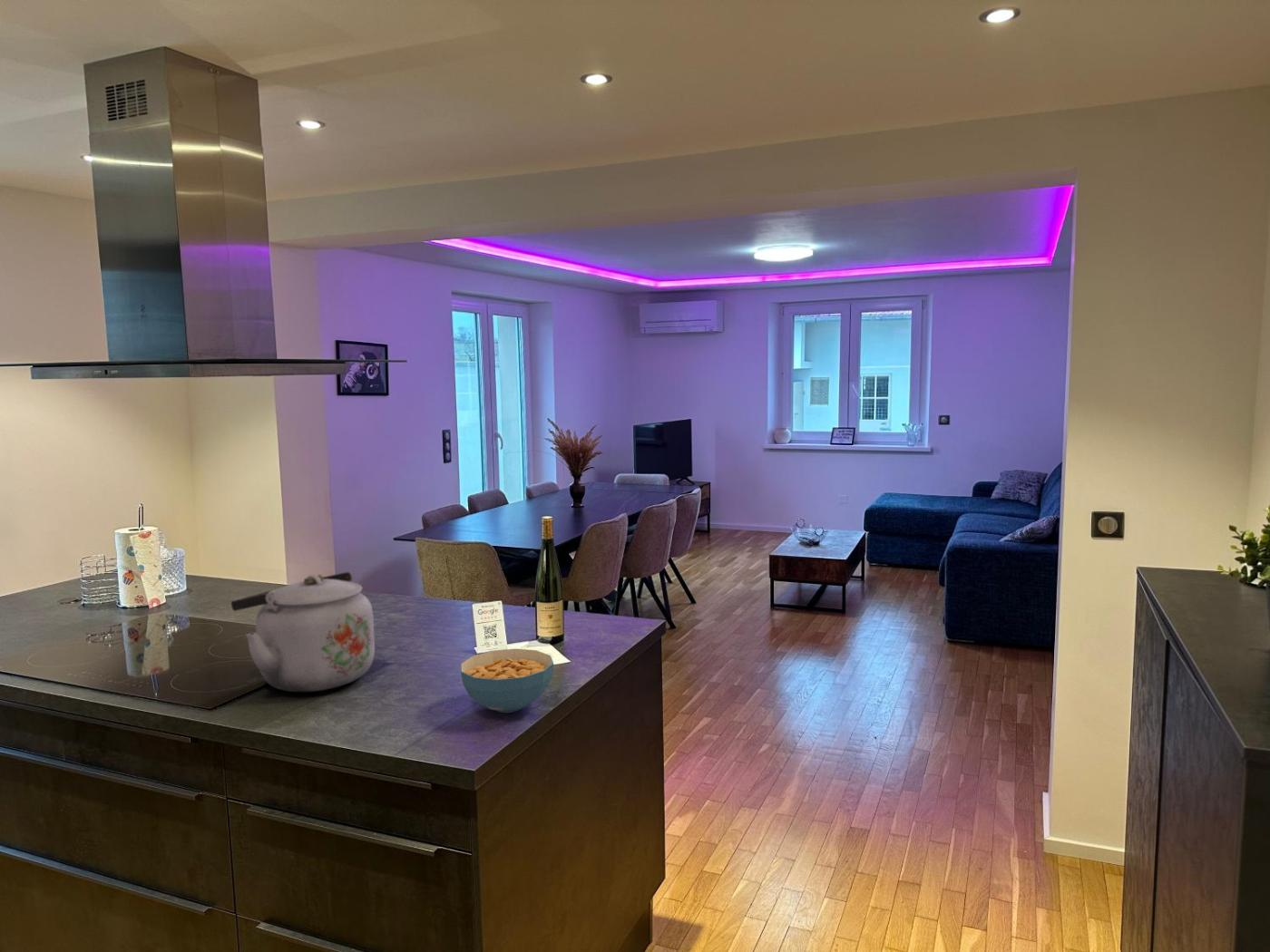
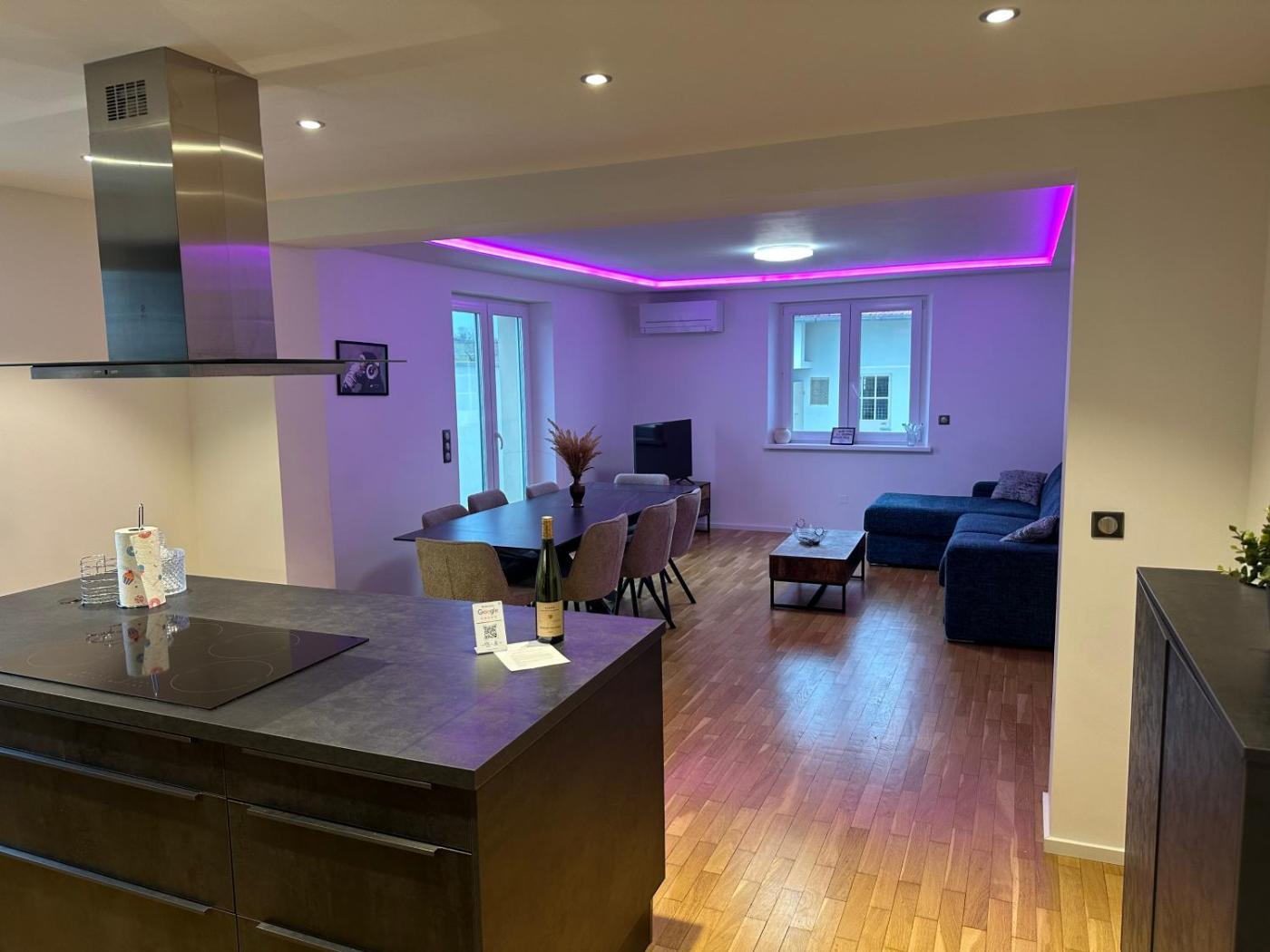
- kettle [230,571,376,693]
- cereal bowl [460,648,554,714]
